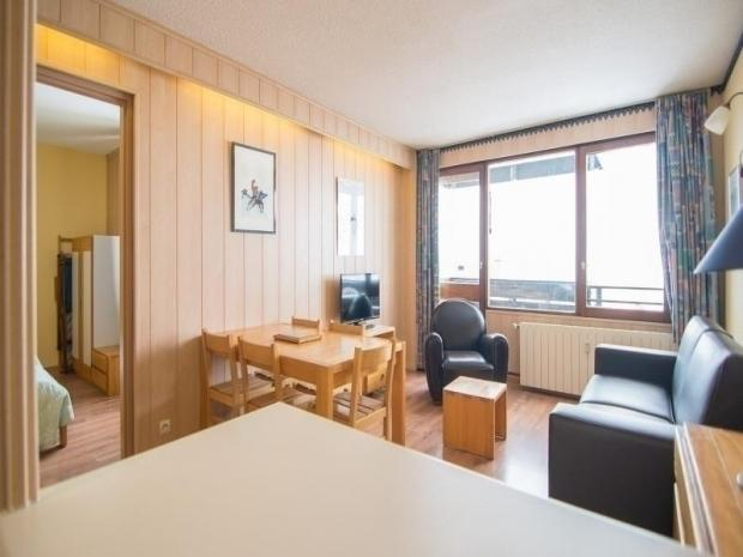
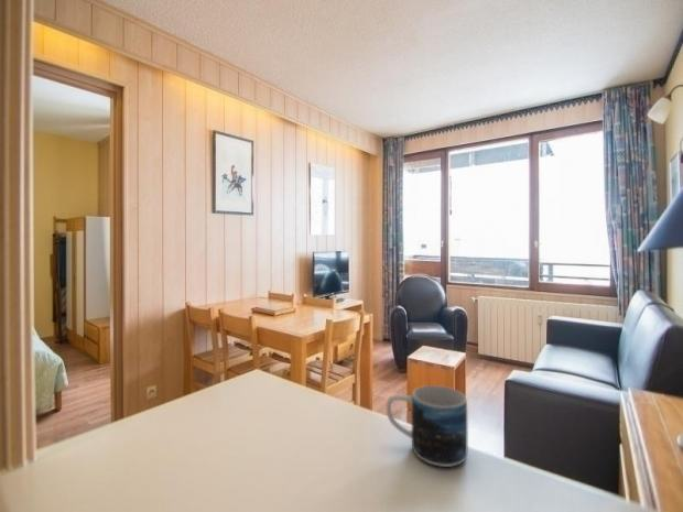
+ mug [384,384,468,468]
